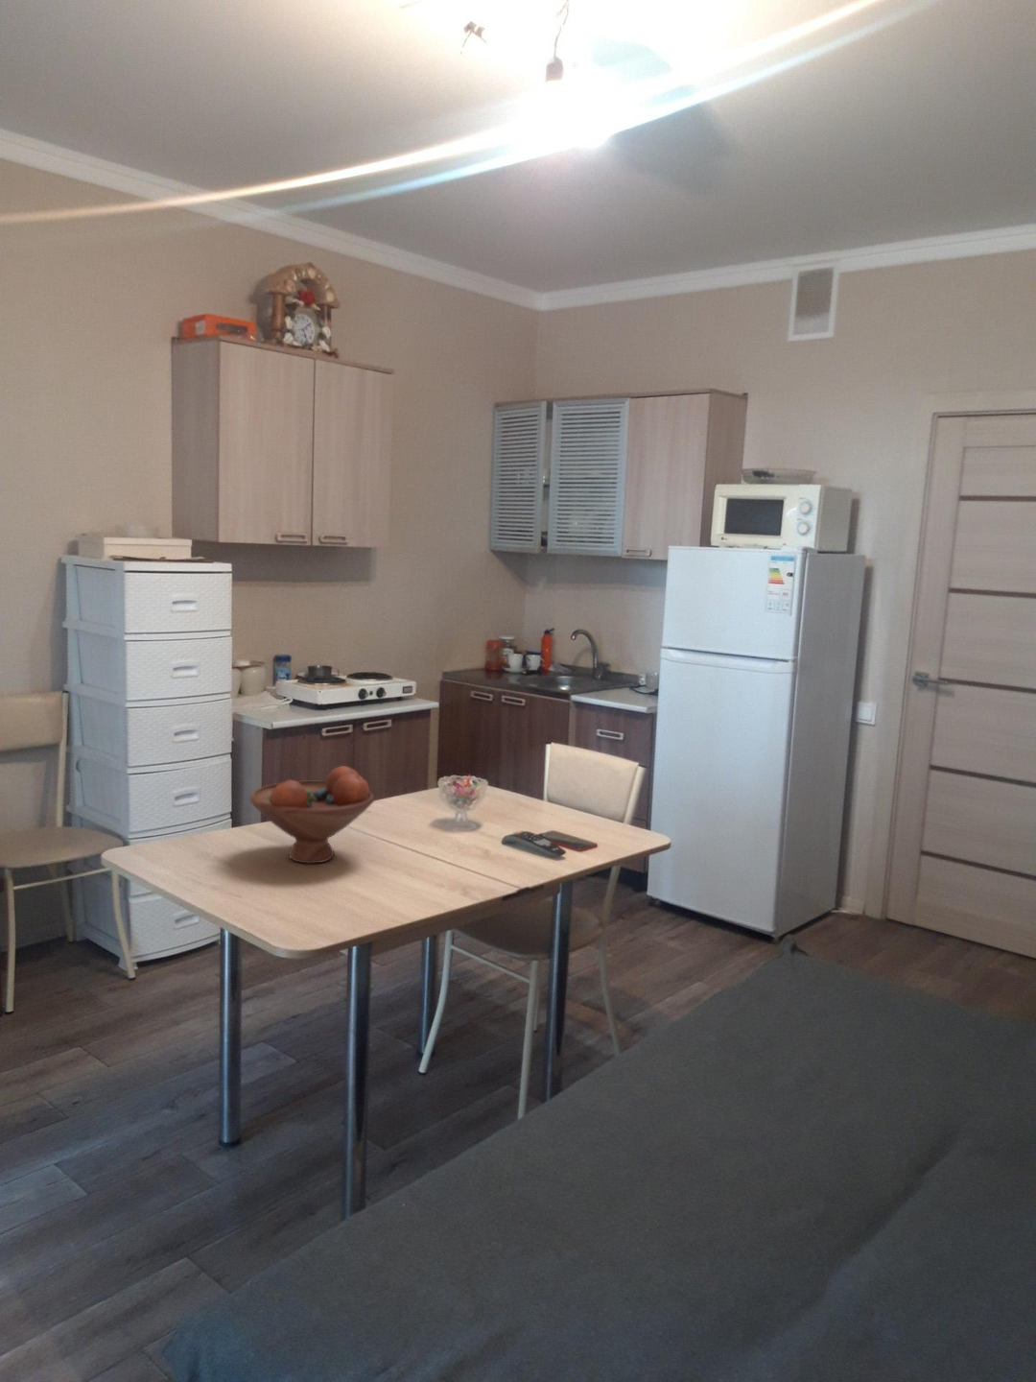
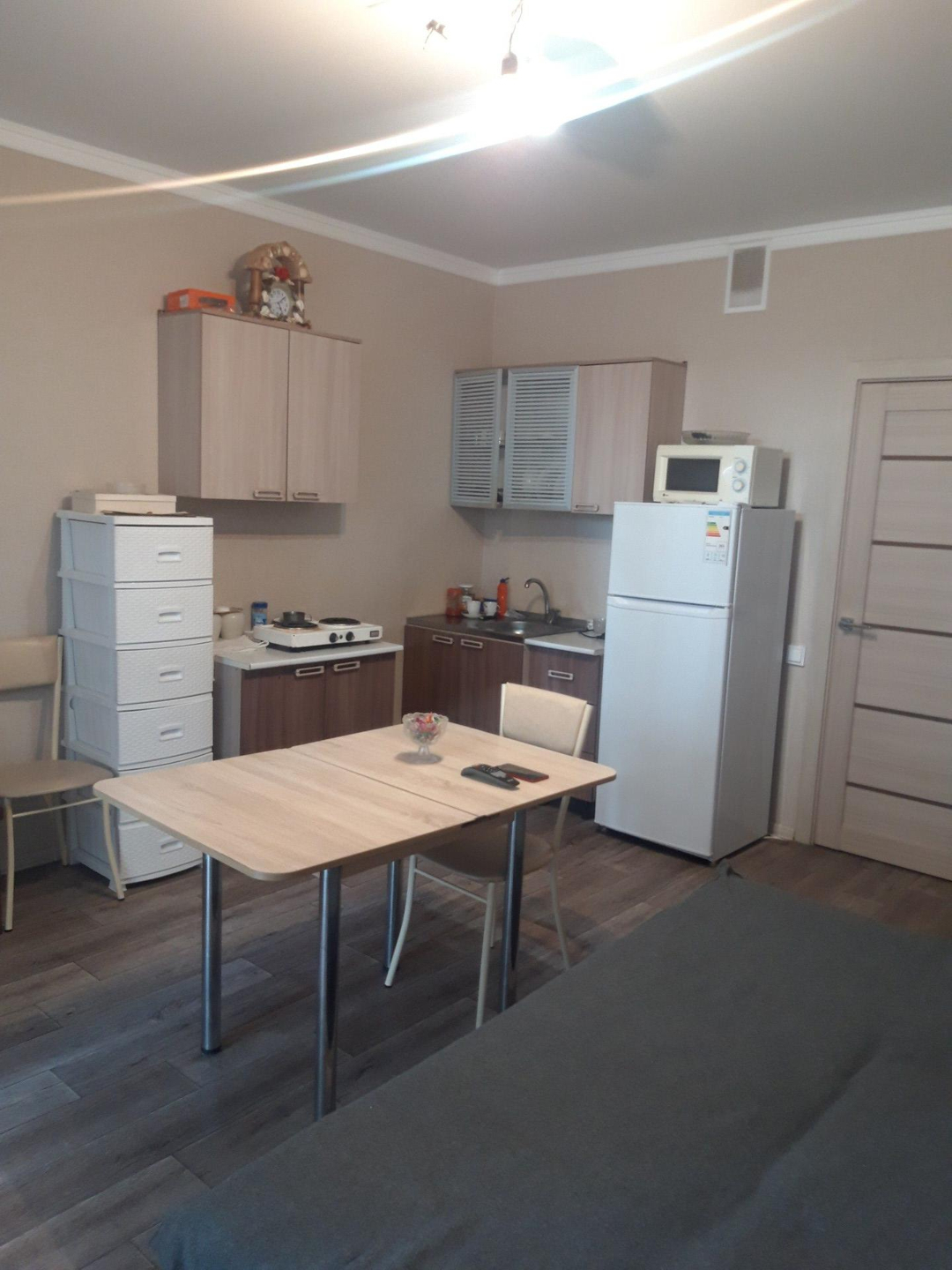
- fruit bowl [248,765,375,865]
